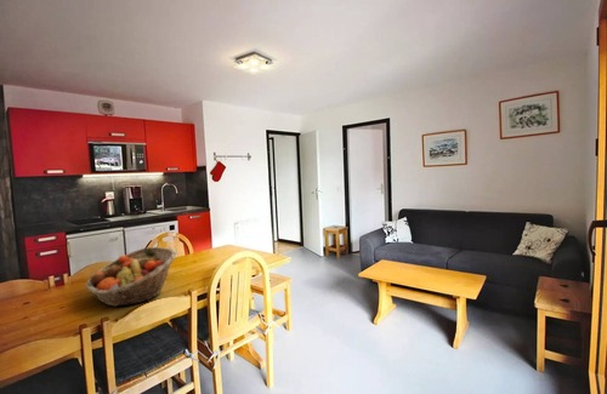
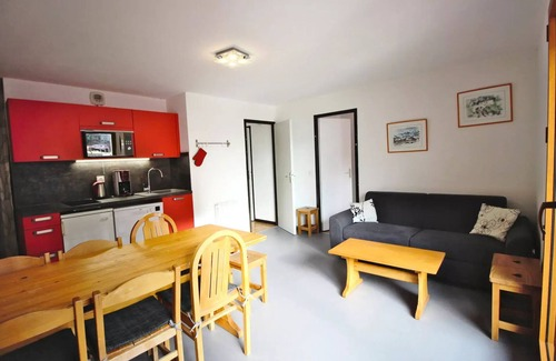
- fruit basket [85,246,177,308]
